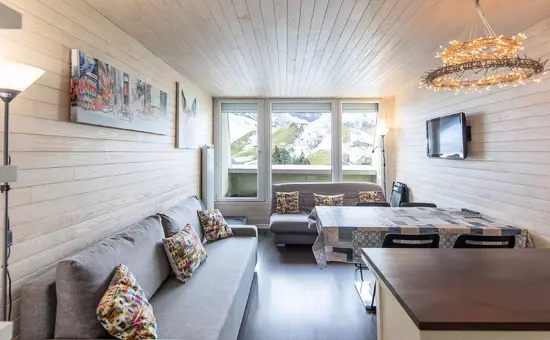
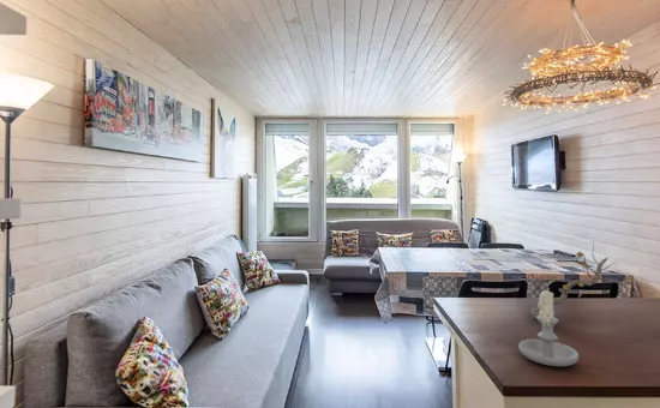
+ plant [529,242,635,320]
+ candle [517,287,580,367]
